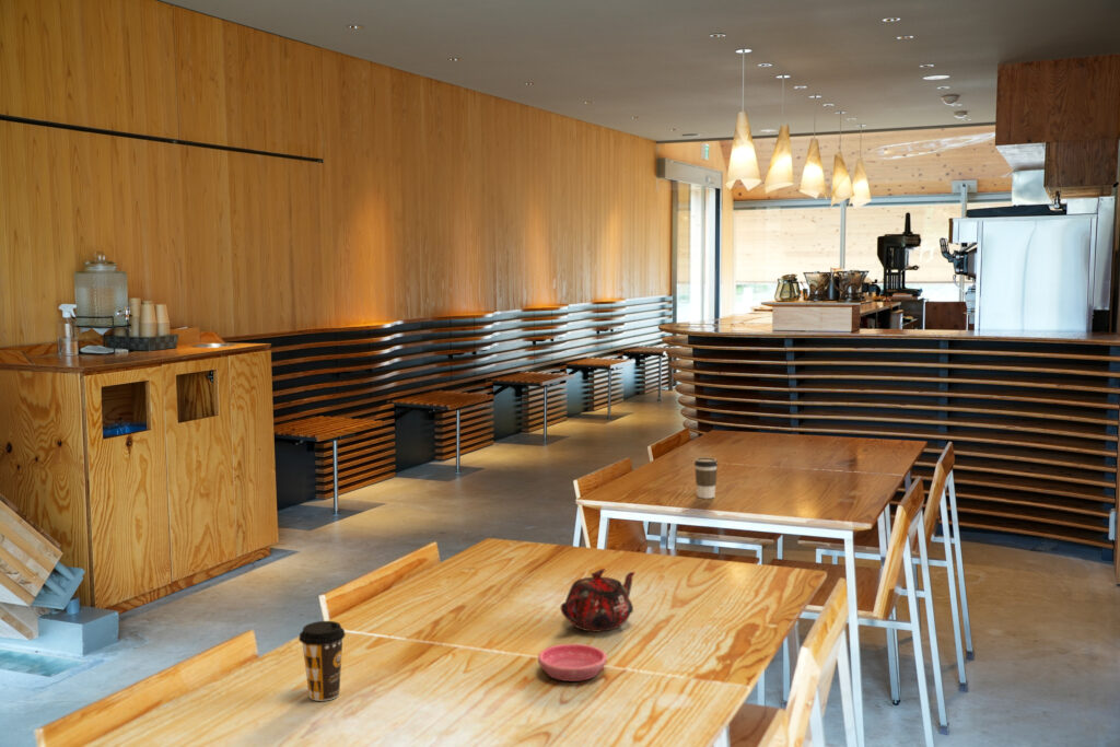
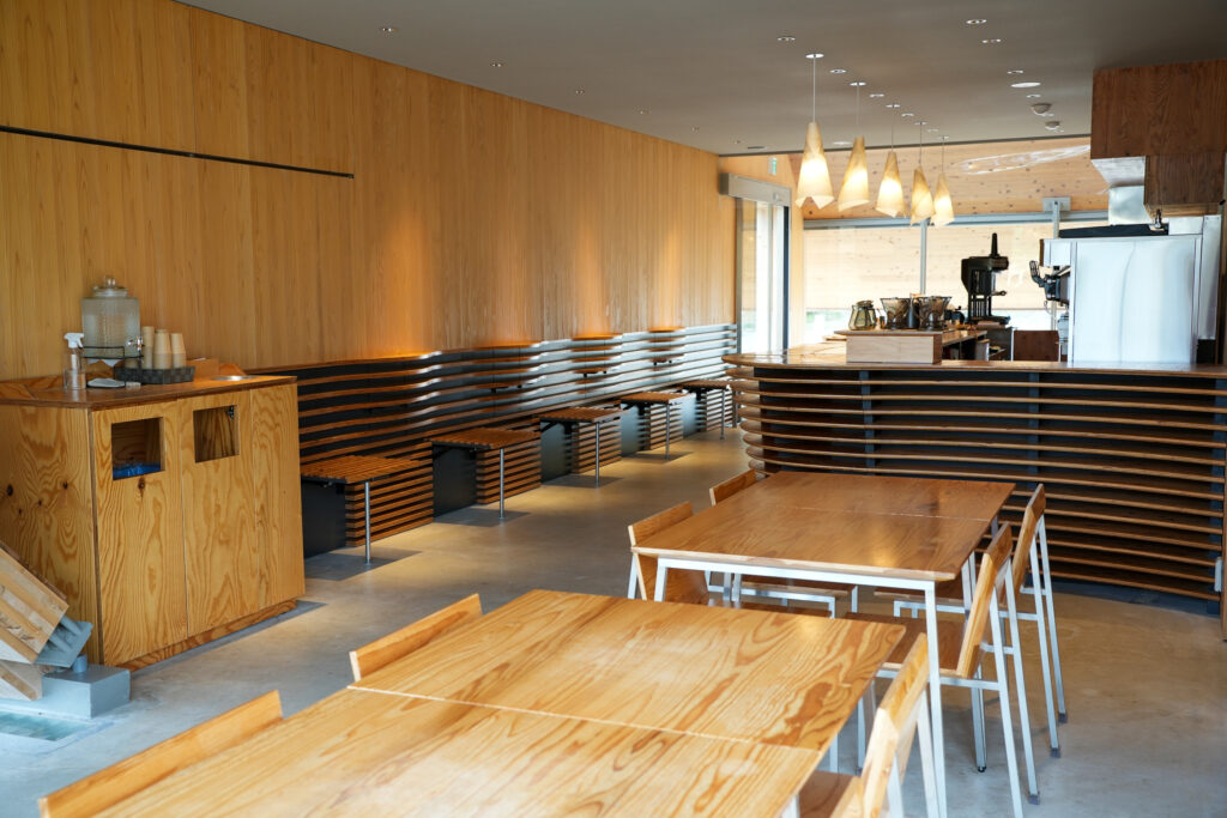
- coffee cup [298,620,347,702]
- coffee cup [693,457,719,500]
- saucer [537,643,608,682]
- teapot [560,568,637,633]
